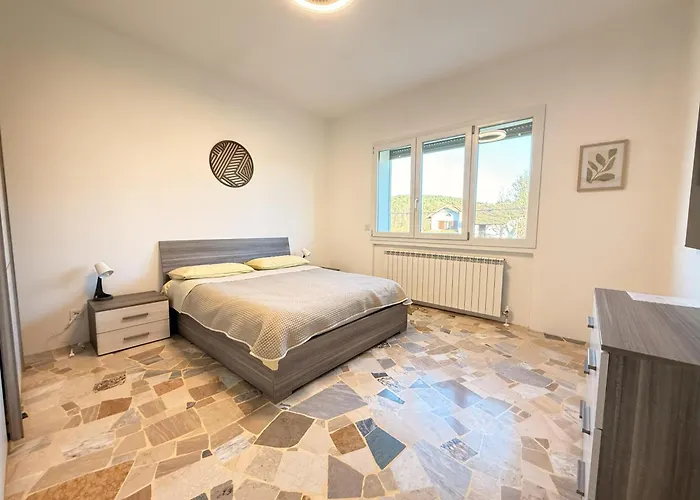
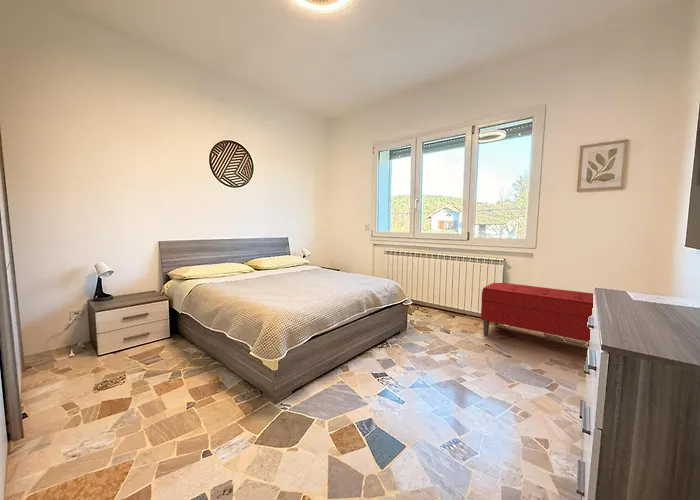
+ bench [480,282,594,343]
